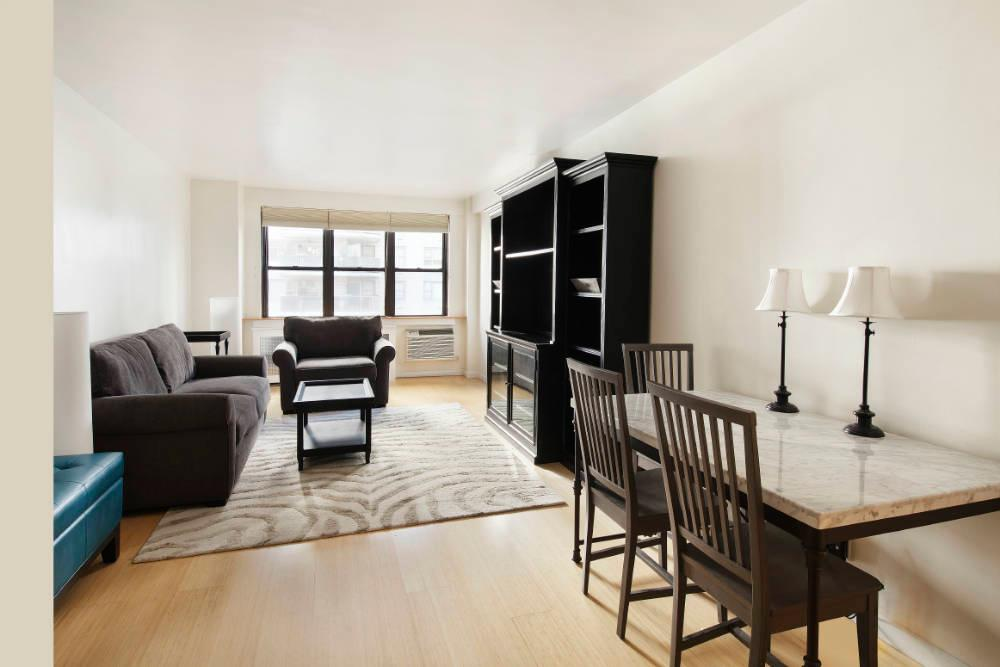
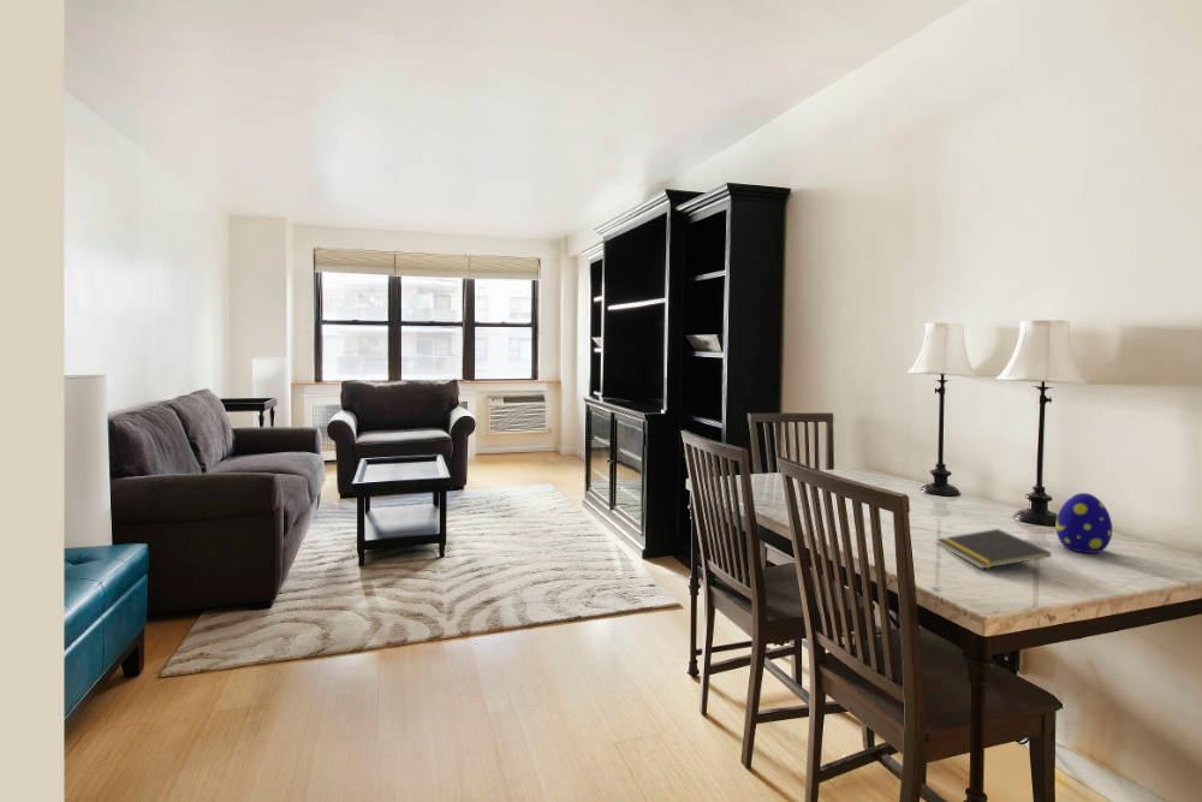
+ decorative egg [1055,492,1113,554]
+ notepad [936,528,1053,570]
